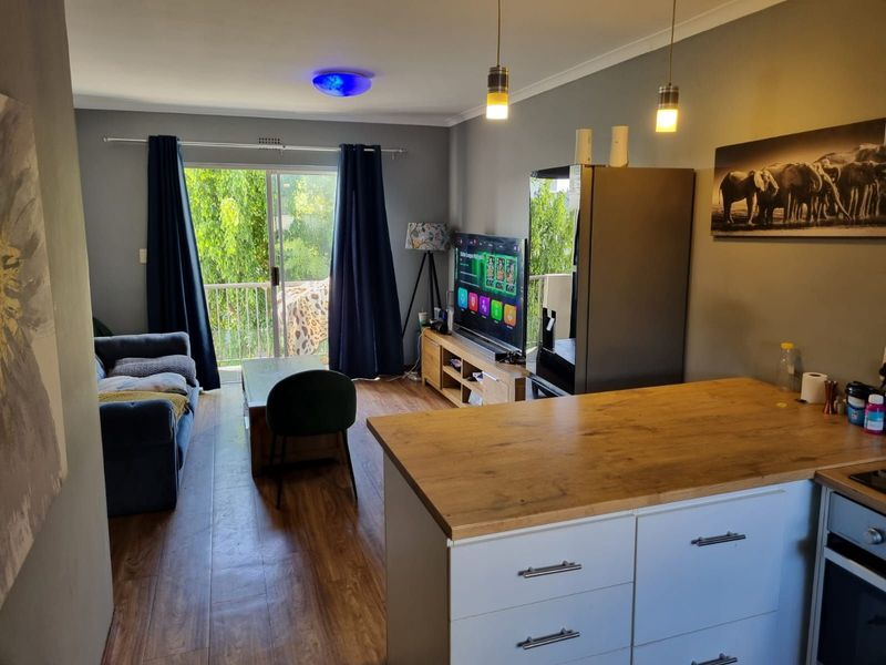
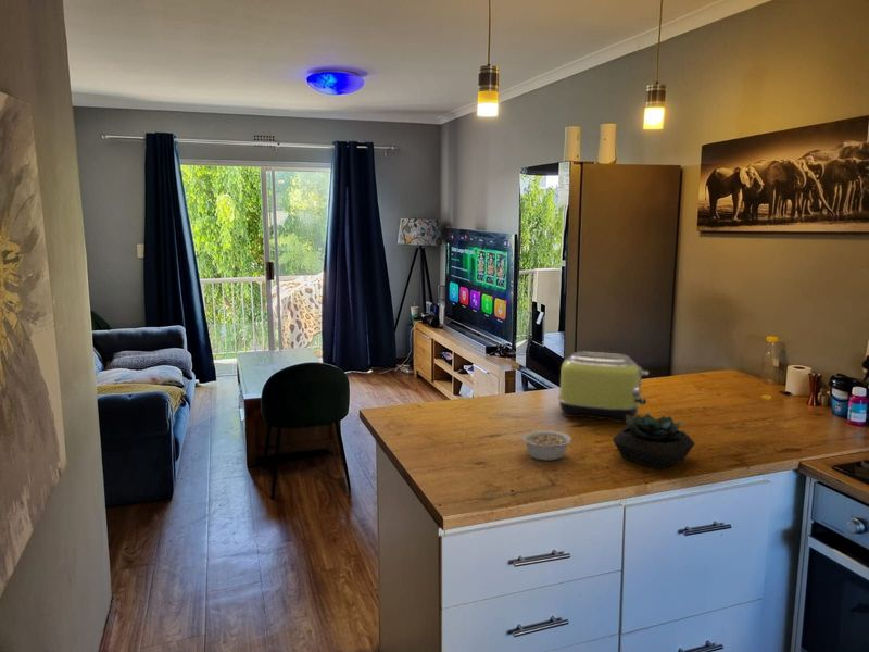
+ succulent plant [612,413,696,469]
+ toaster [557,350,650,424]
+ legume [521,430,583,462]
